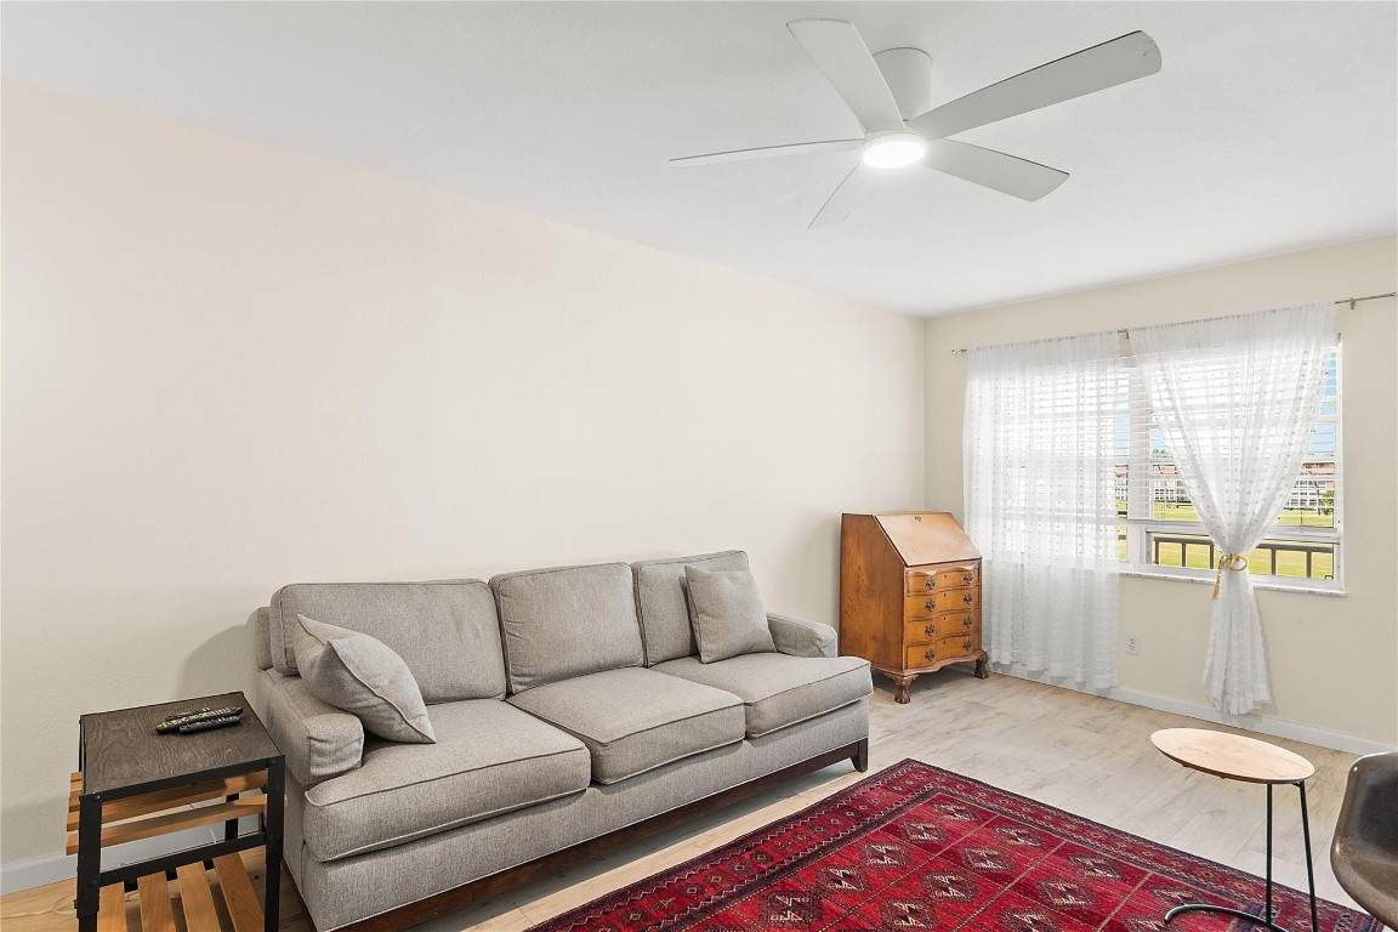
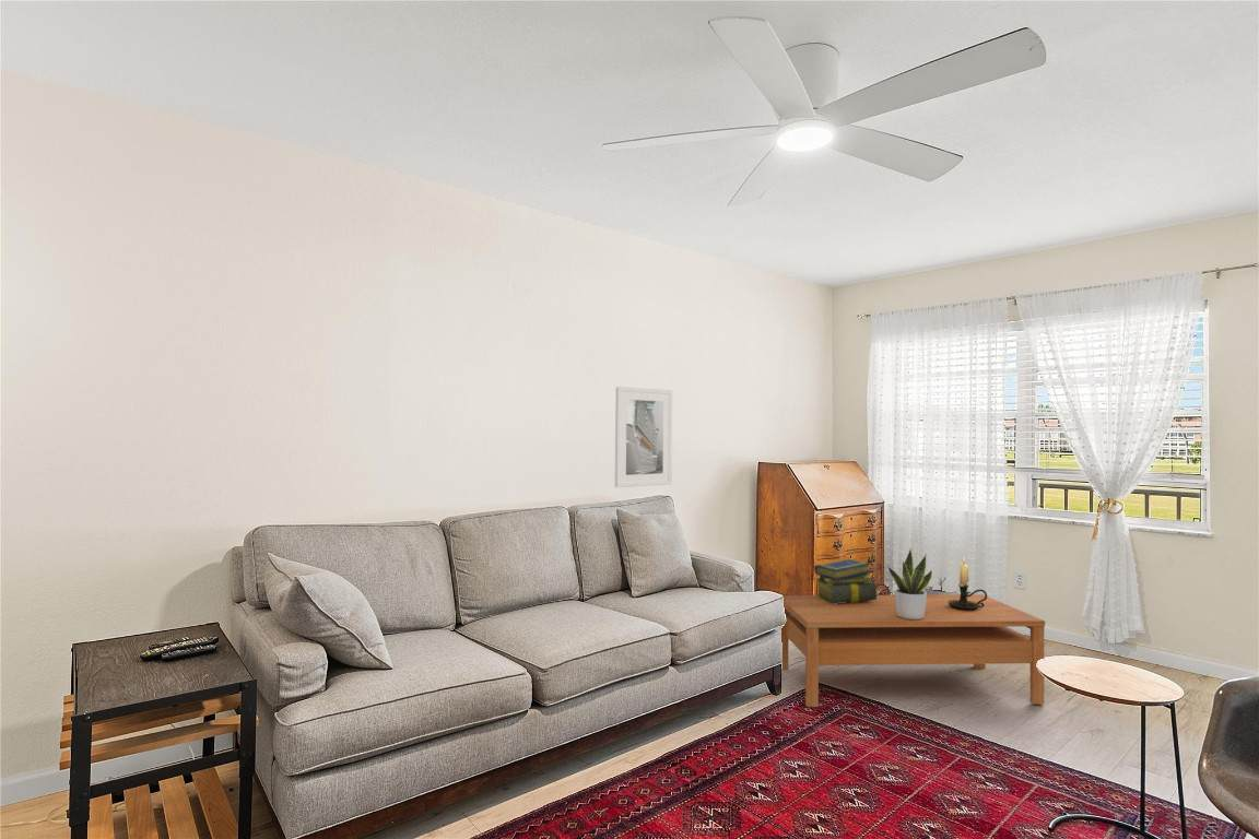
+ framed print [614,386,673,488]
+ stack of books [813,557,878,604]
+ potted plant [885,548,933,621]
+ plant pot [923,576,960,595]
+ candle holder [948,555,988,611]
+ coffee table [781,593,1046,708]
